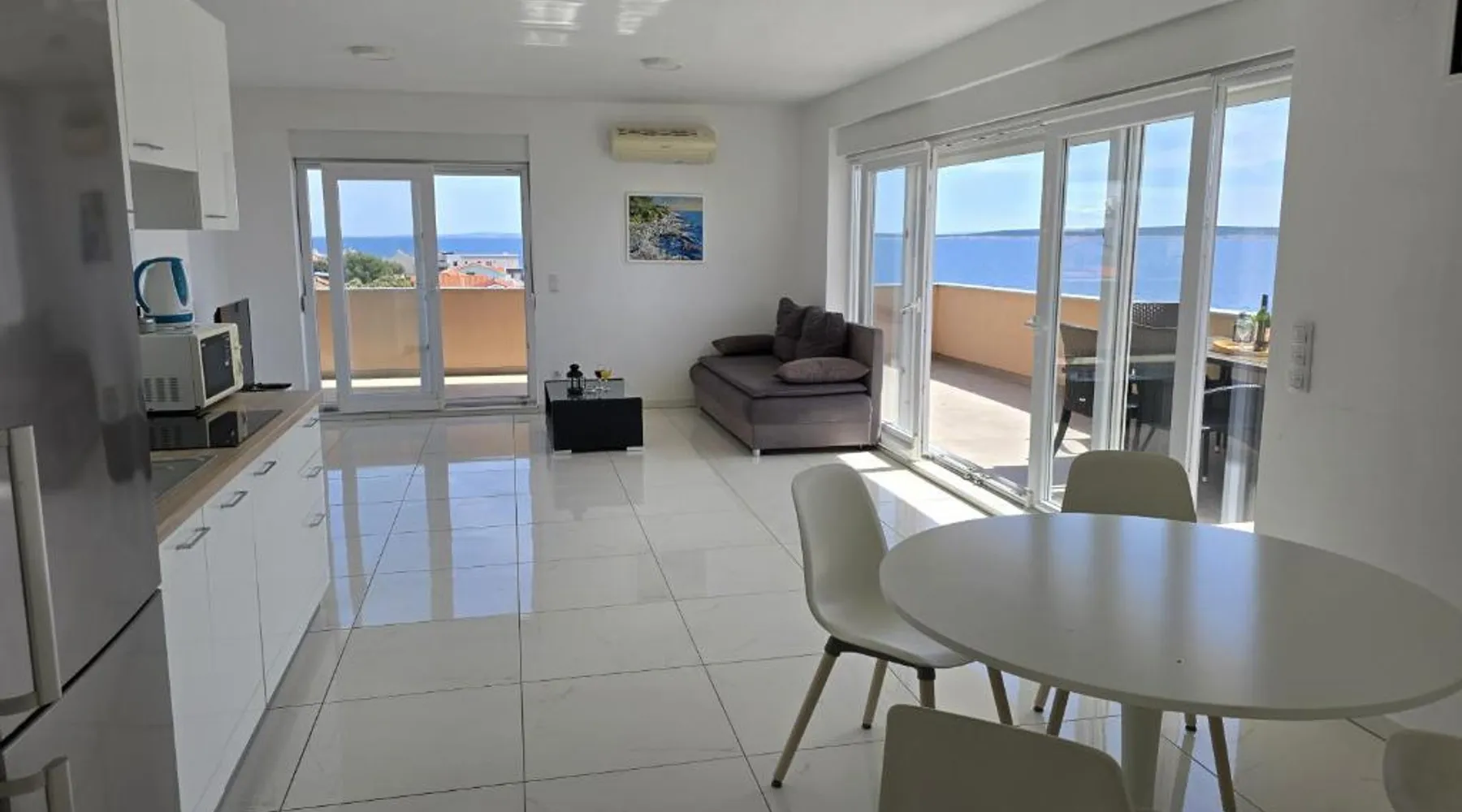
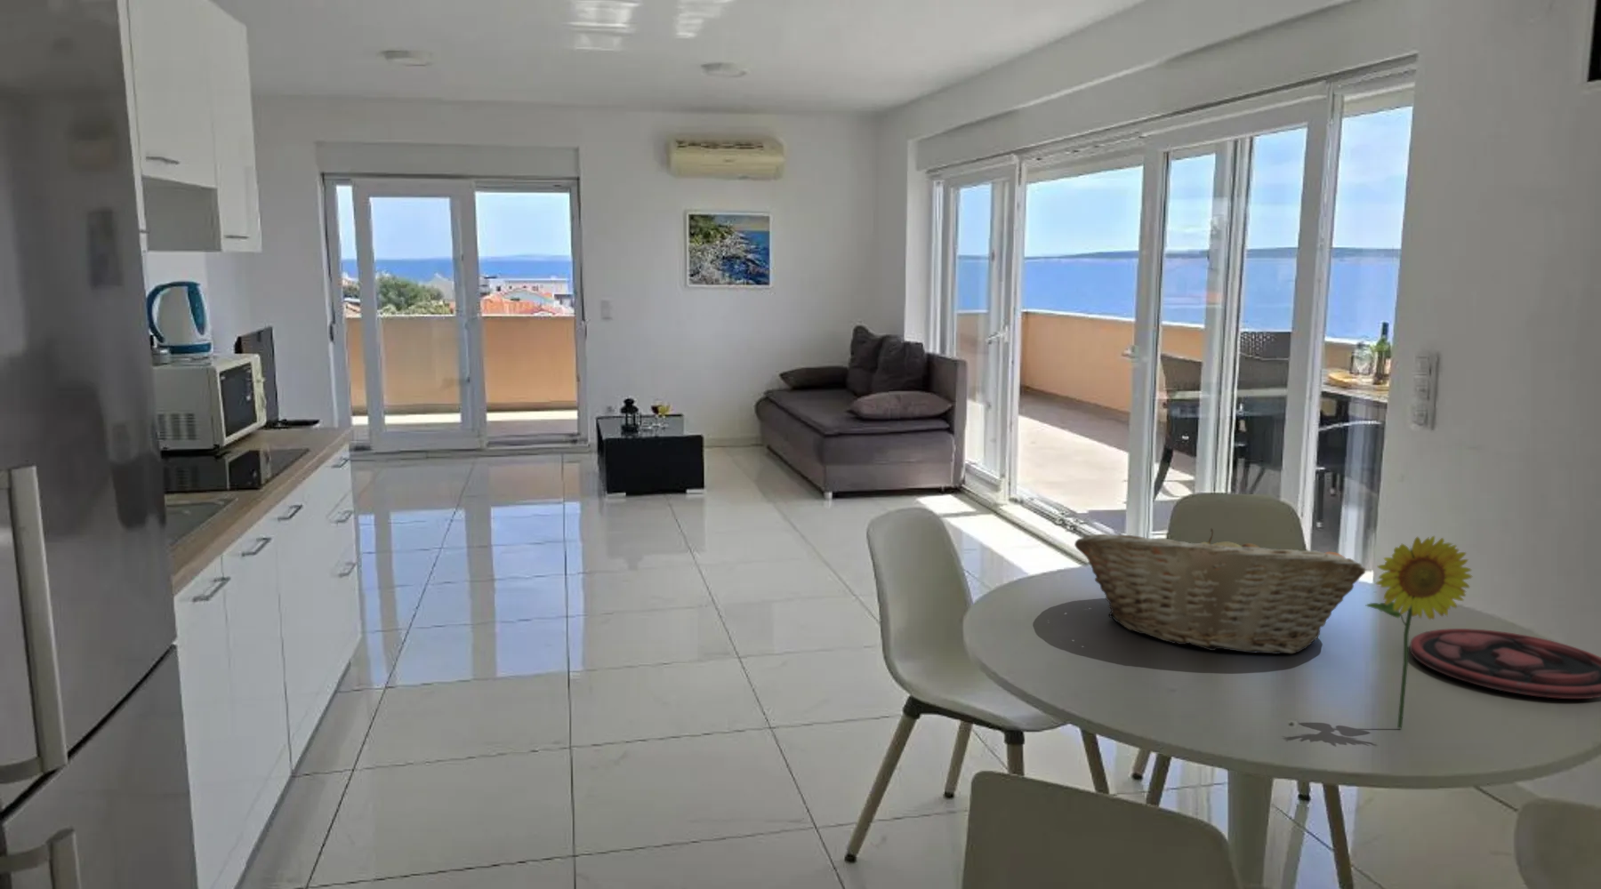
+ fruit basket [1073,528,1367,655]
+ plate [1409,627,1601,700]
+ flower [1366,535,1473,730]
